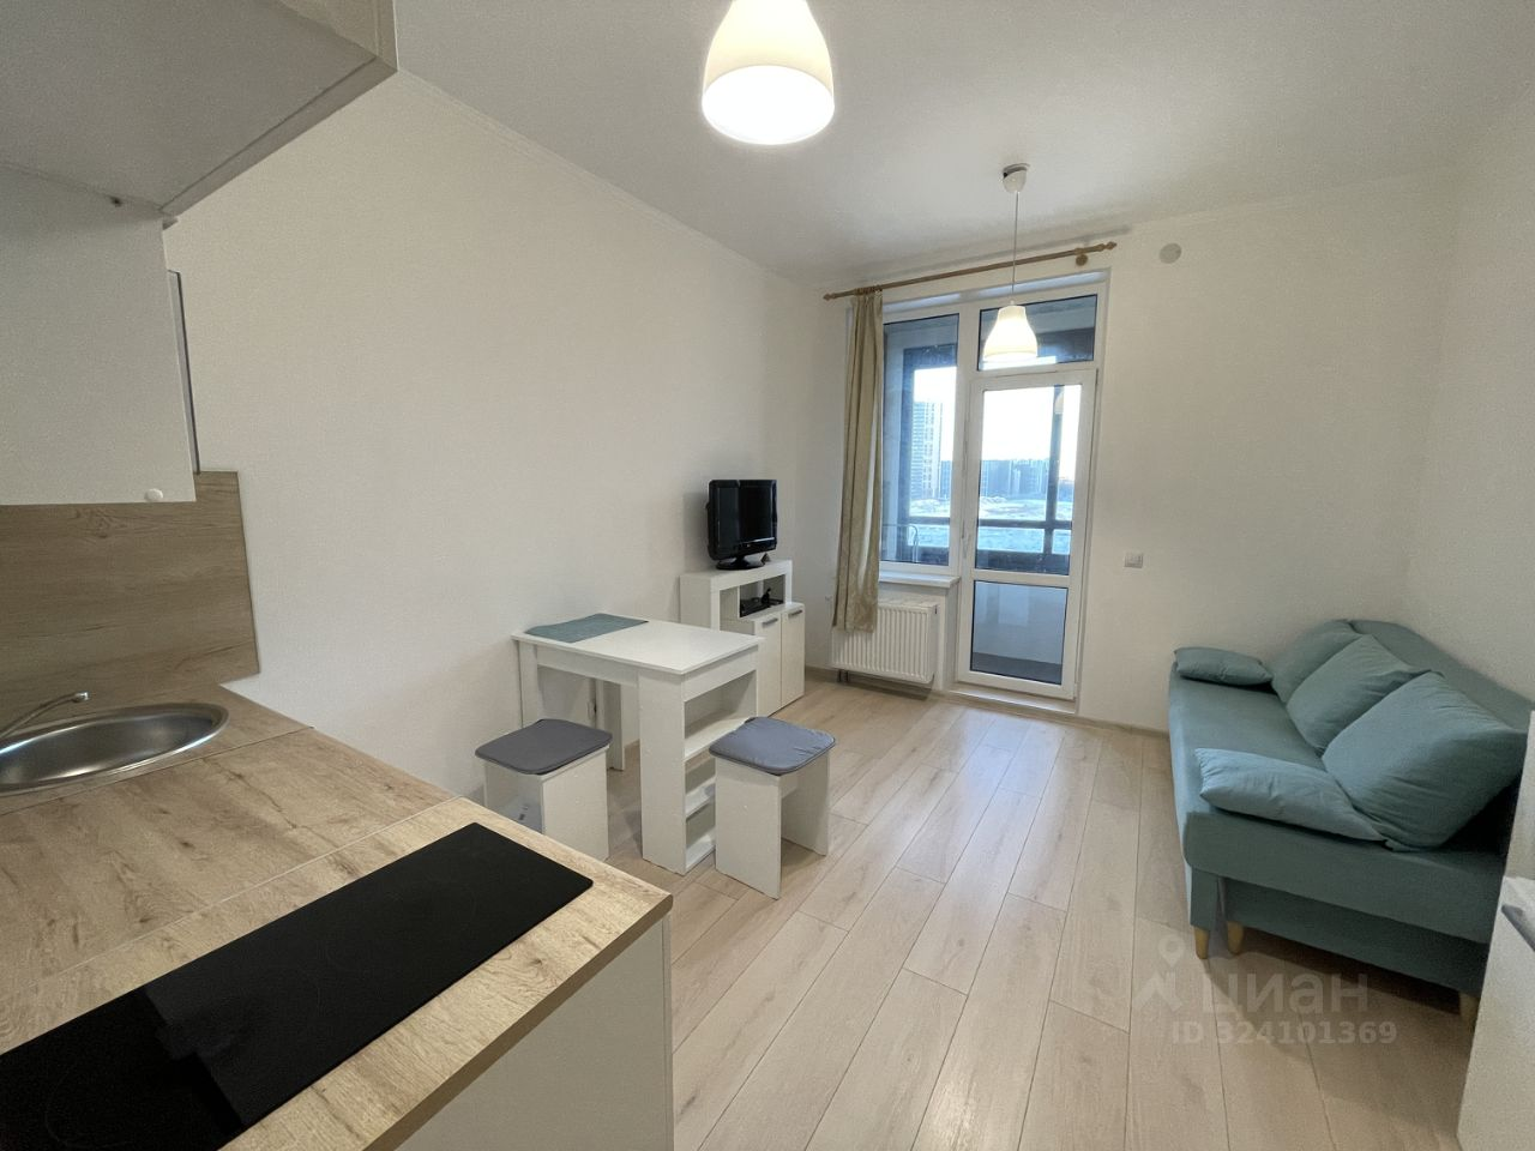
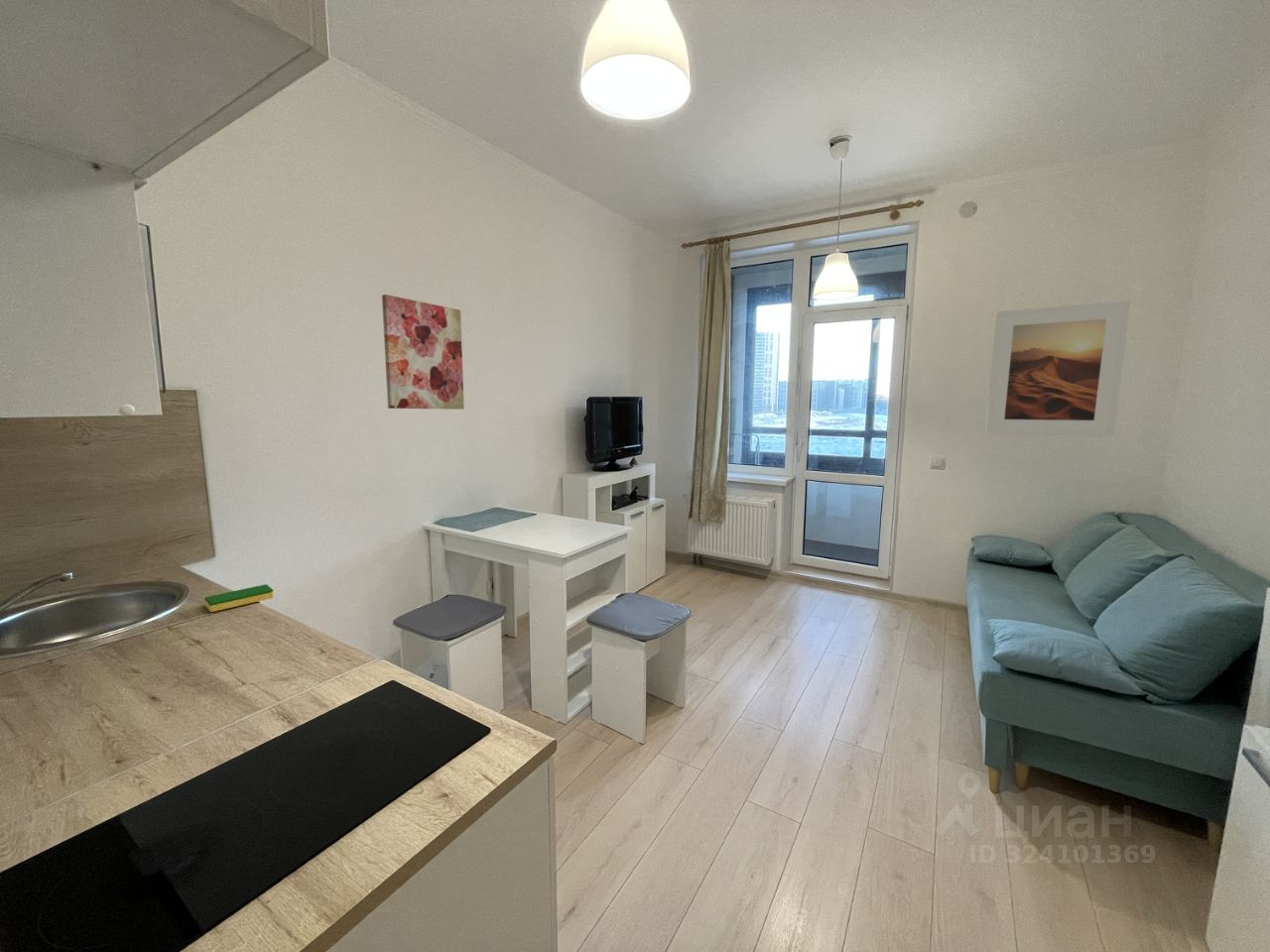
+ wall art [381,294,465,411]
+ dish sponge [203,583,275,613]
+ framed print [984,299,1131,437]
